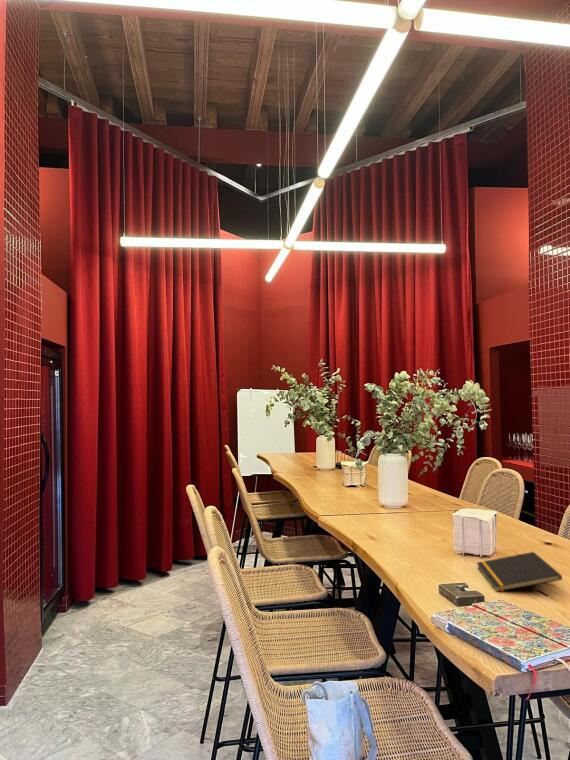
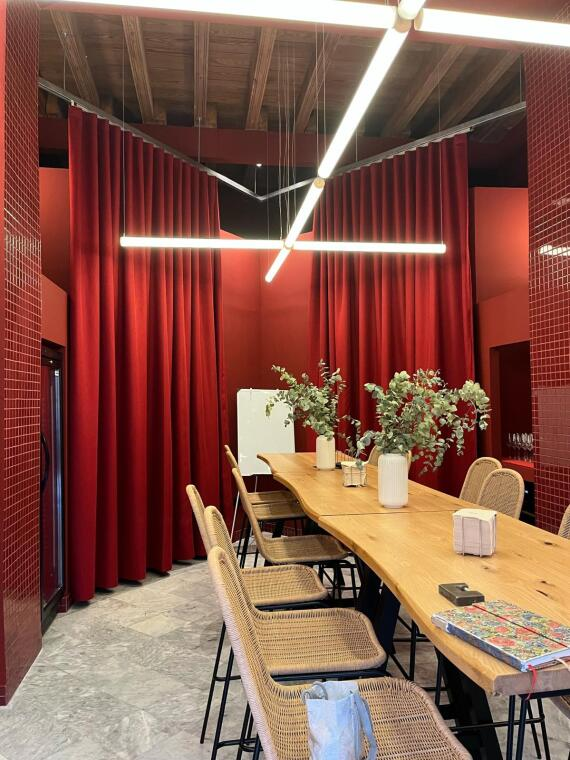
- notepad [476,551,563,593]
